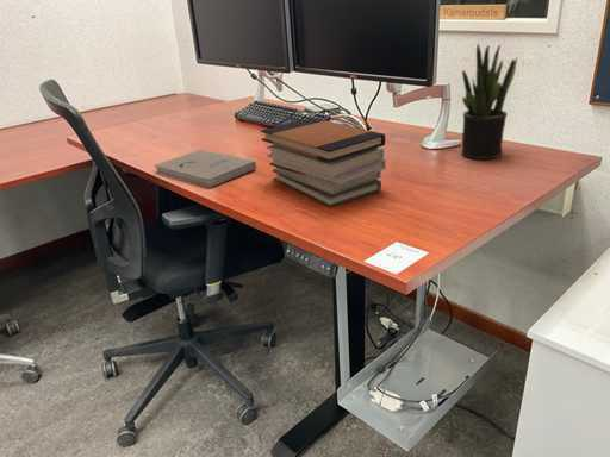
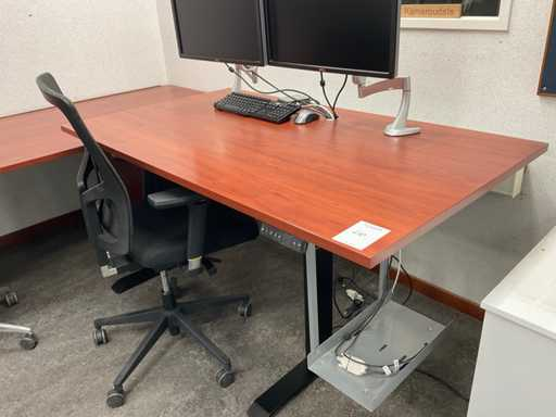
- potted plant [460,43,518,161]
- book stack [260,117,387,208]
- book [152,149,257,188]
